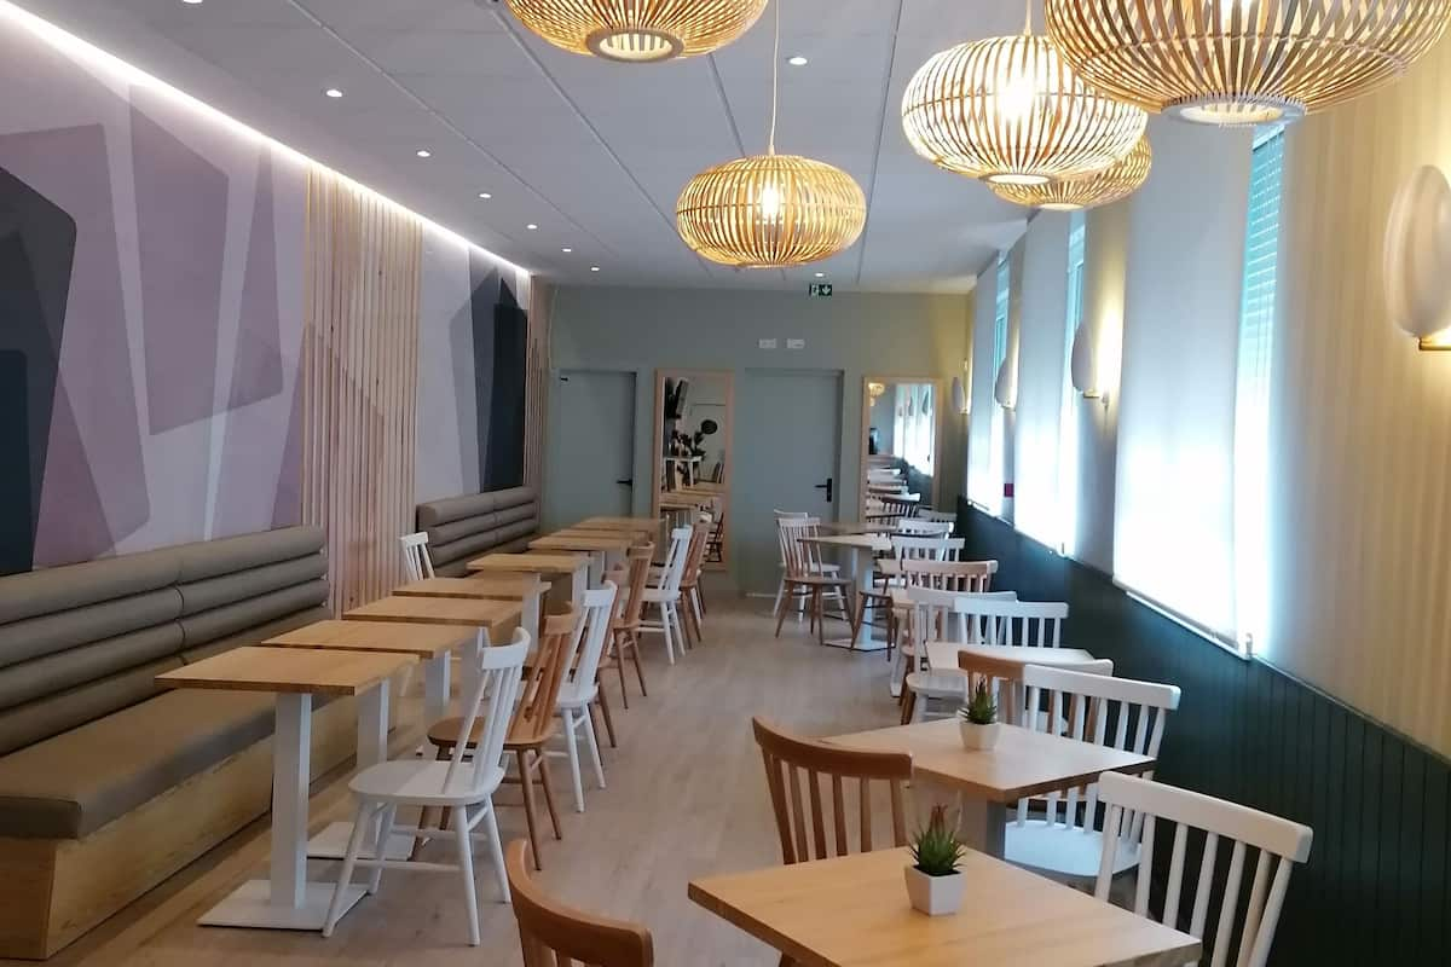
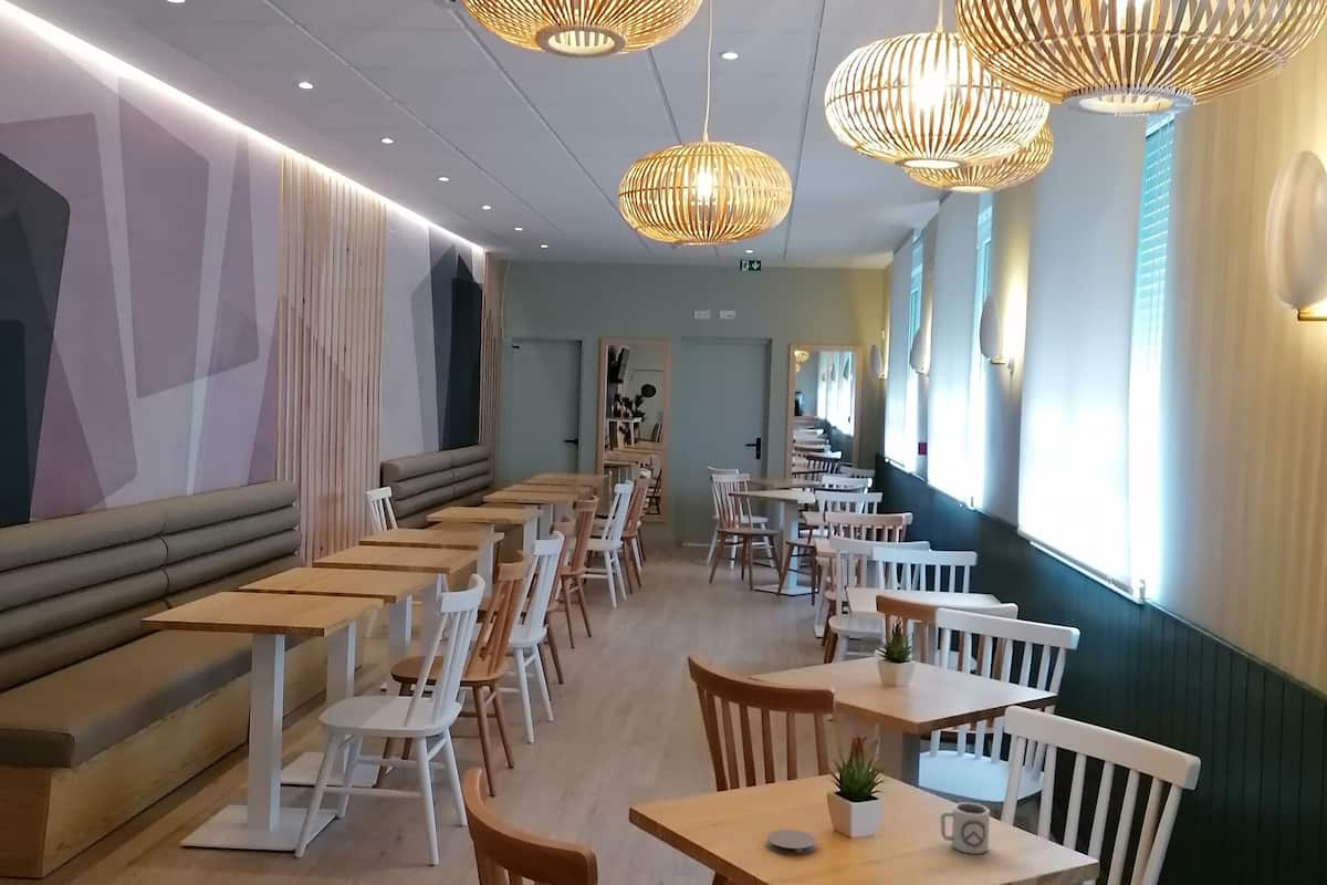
+ coaster [766,829,817,856]
+ cup [939,801,991,855]
